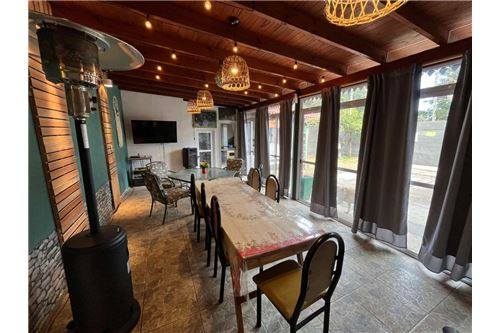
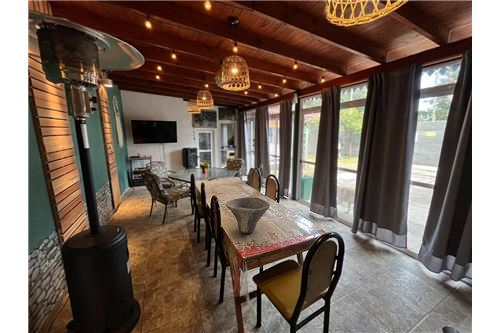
+ bowl [225,196,271,234]
